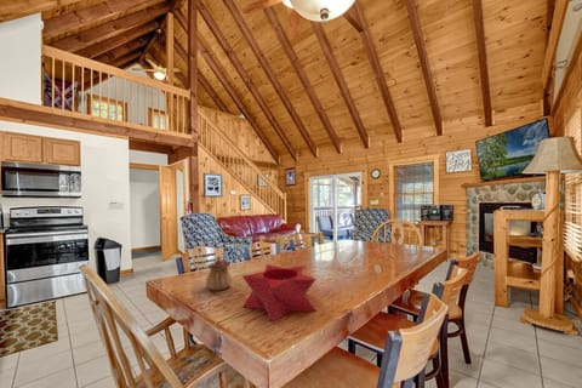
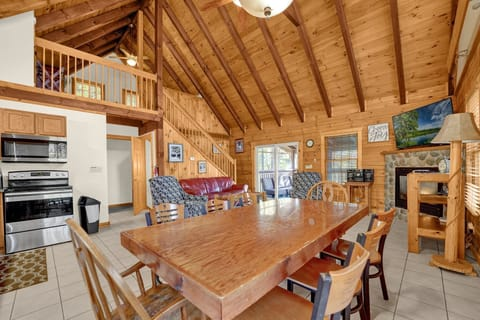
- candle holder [241,263,319,323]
- teapot [205,256,233,292]
